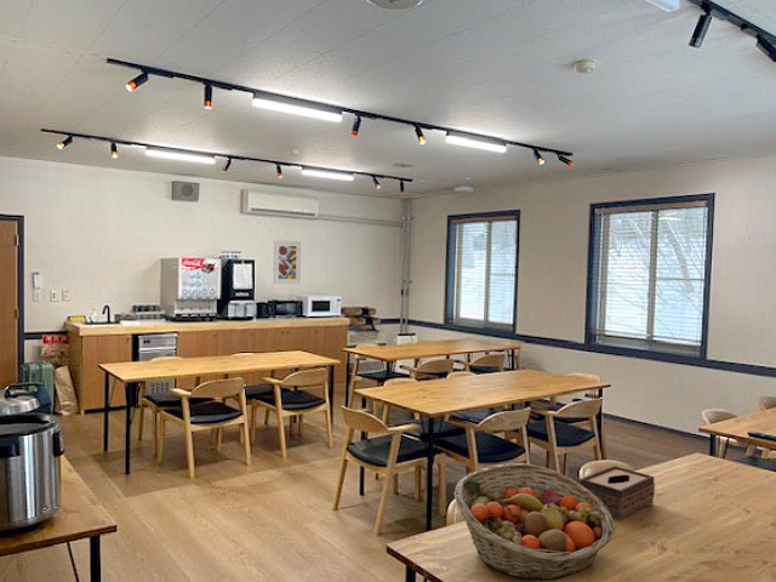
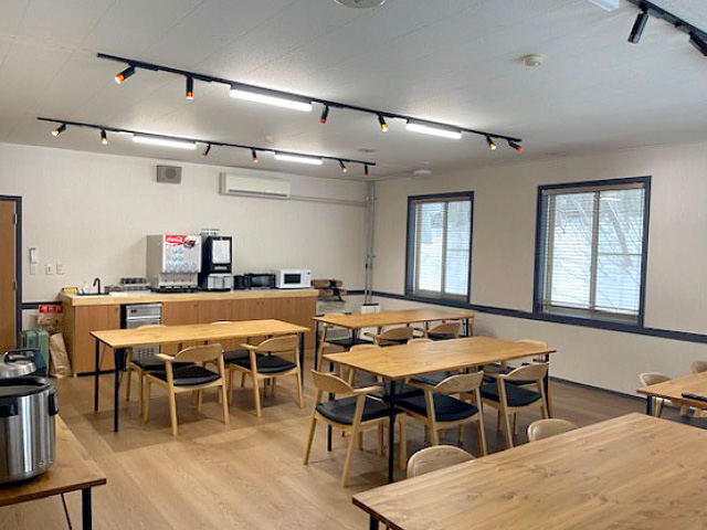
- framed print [273,239,302,285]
- tissue box [578,464,656,521]
- fruit basket [453,462,615,582]
